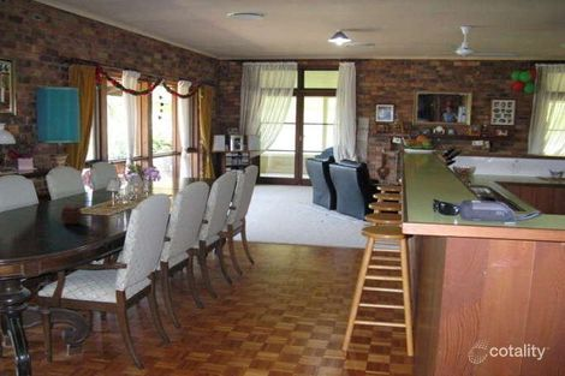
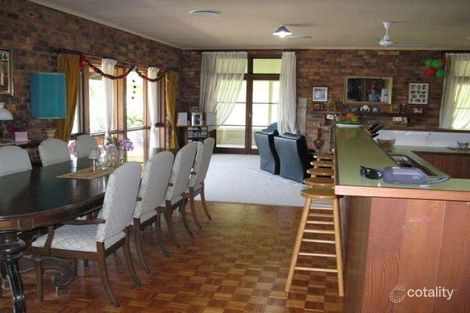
- decorative ball [59,204,84,226]
